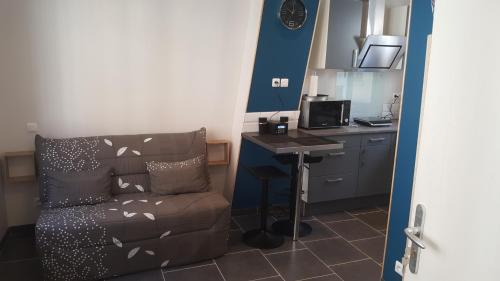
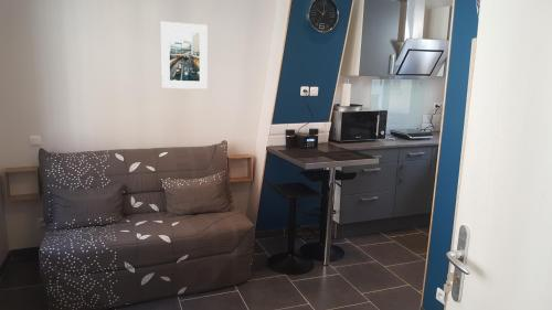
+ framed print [160,21,209,90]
